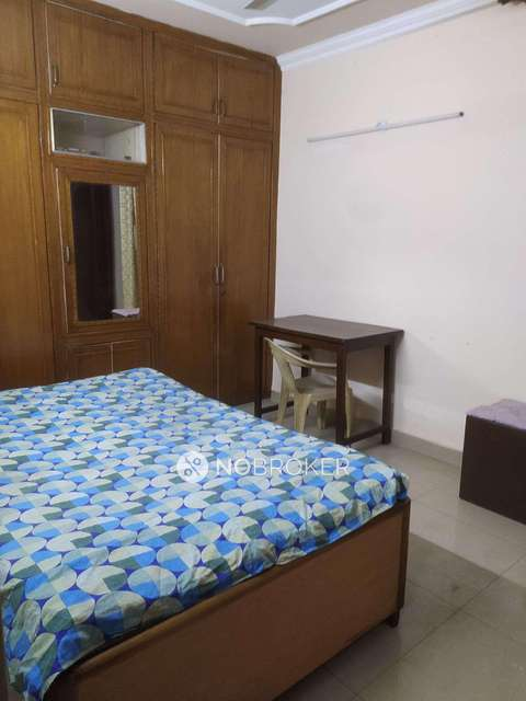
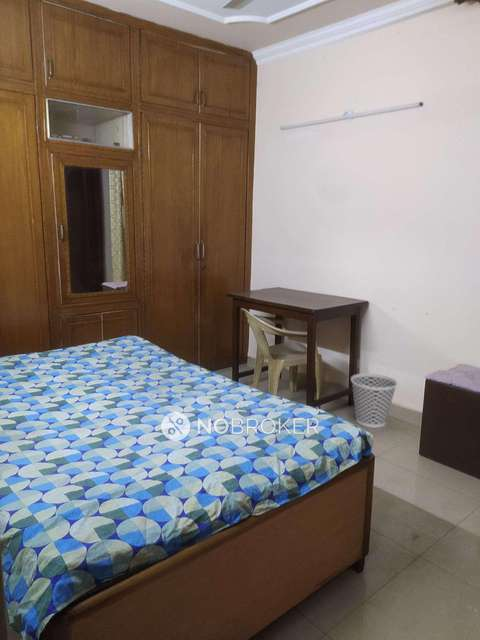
+ wastebasket [350,372,398,429]
